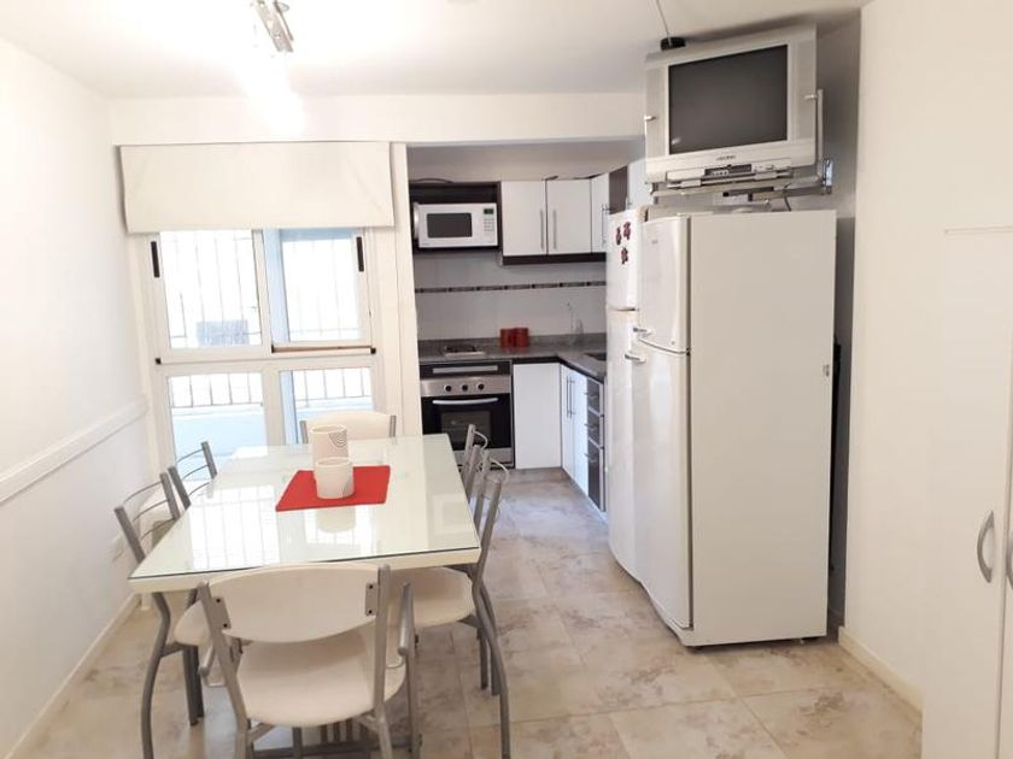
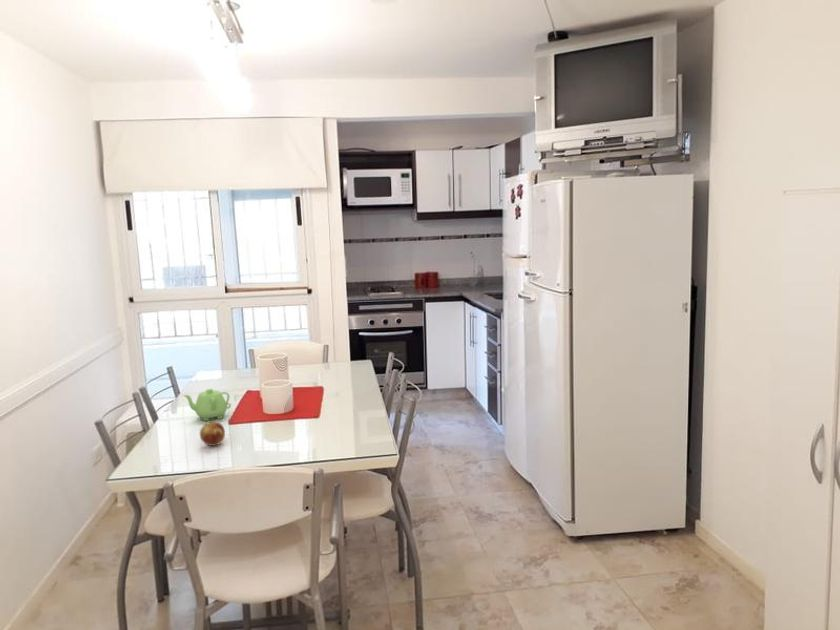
+ teapot [182,388,232,422]
+ fruit [199,420,226,447]
